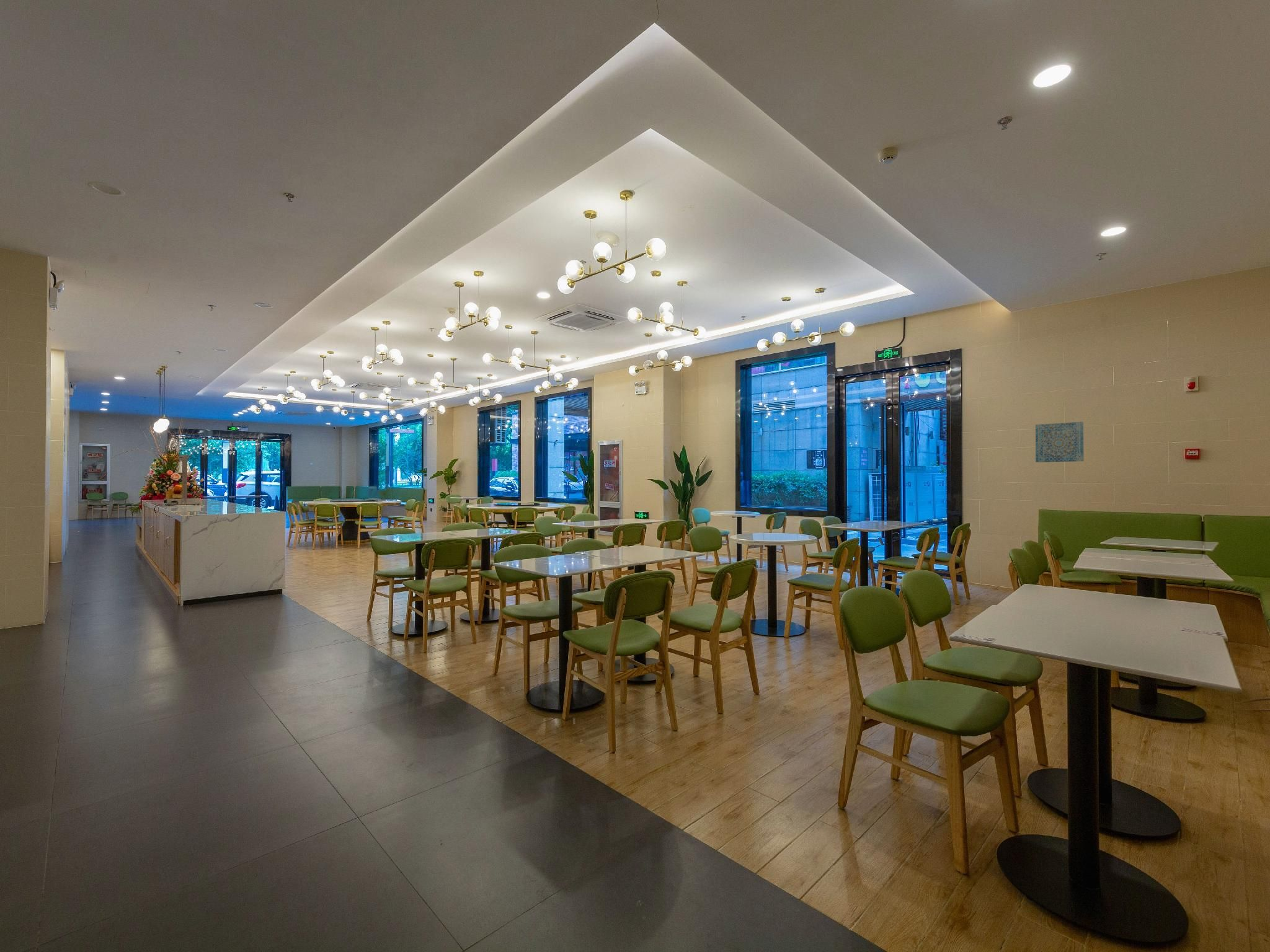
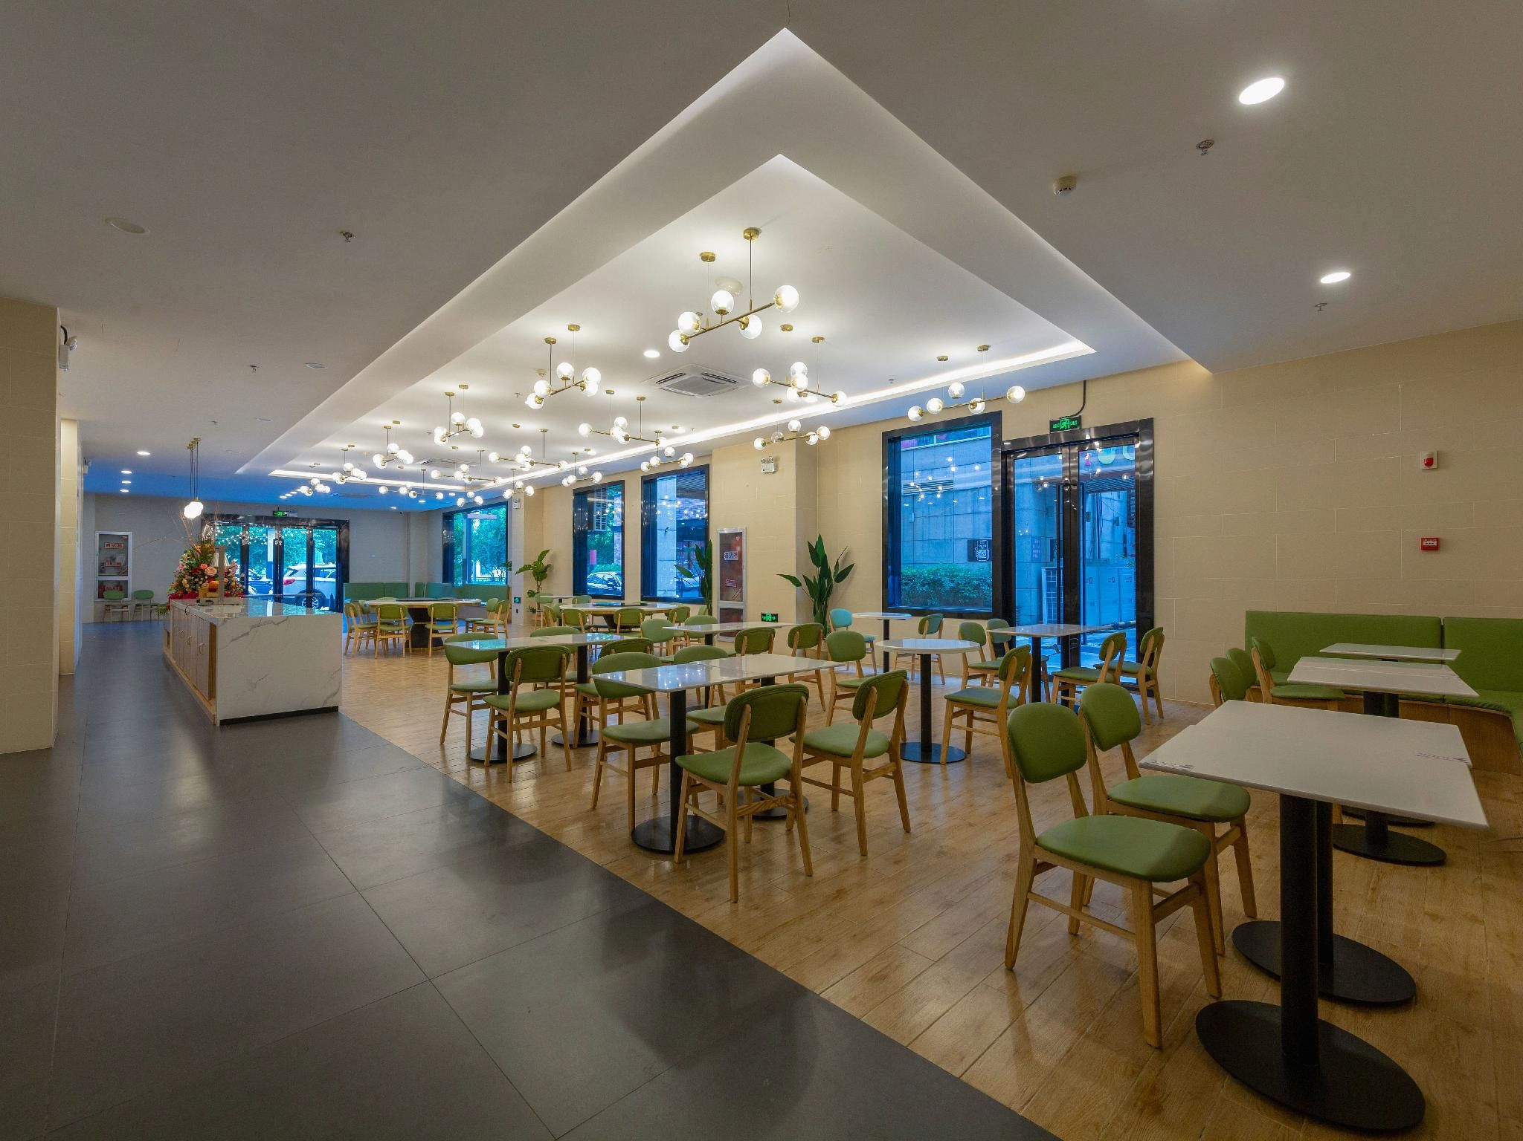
- wall art [1035,421,1085,463]
